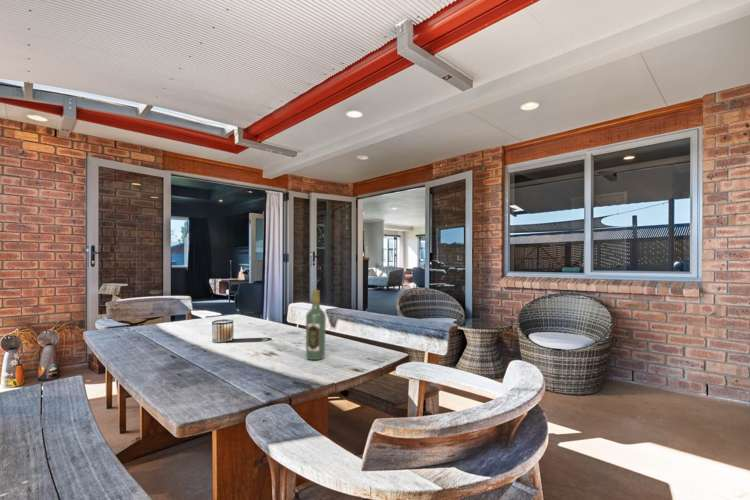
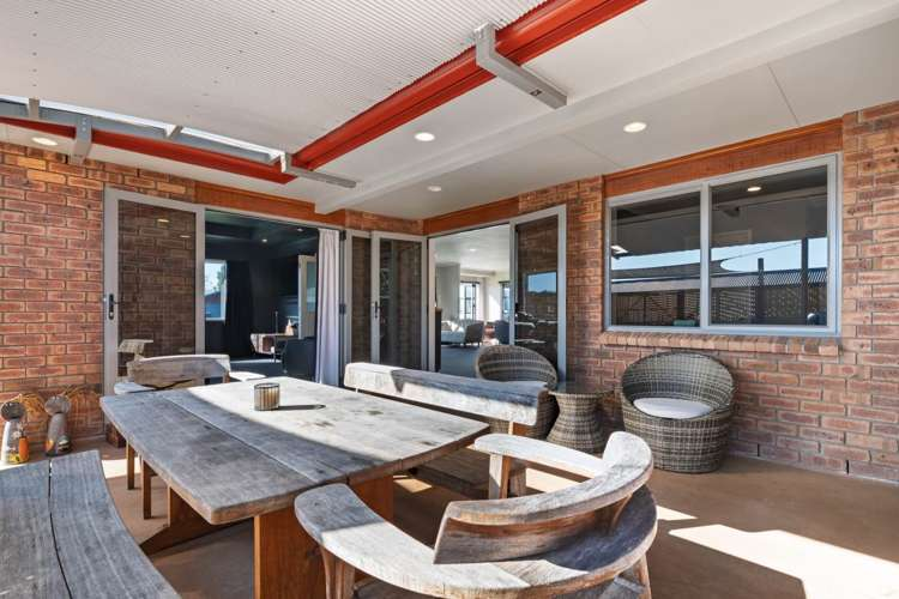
- wine bottle [305,289,327,361]
